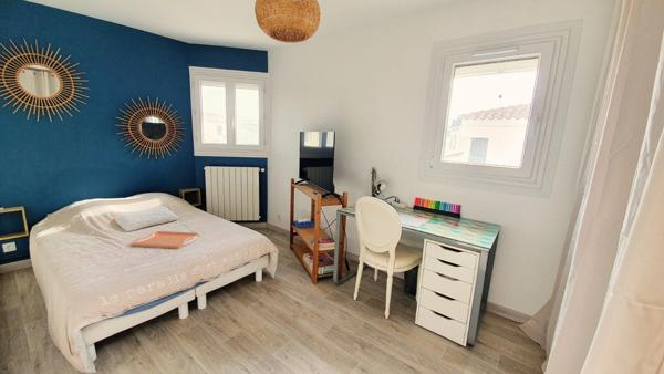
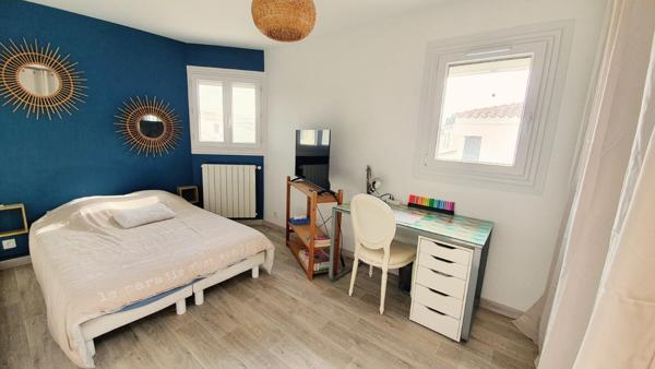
- serving tray [129,230,200,250]
